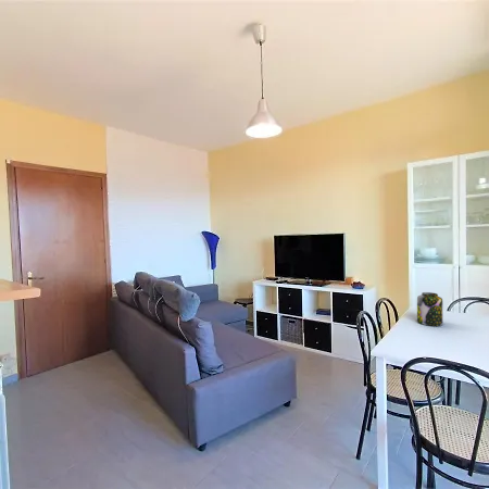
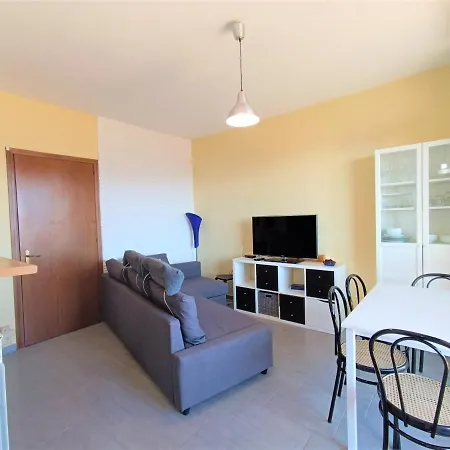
- jar [416,291,444,327]
